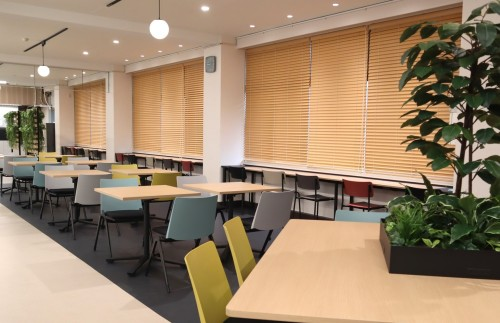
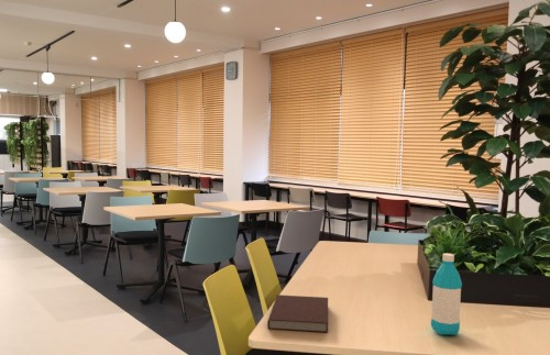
+ notebook [266,293,329,333]
+ water bottle [430,253,463,336]
